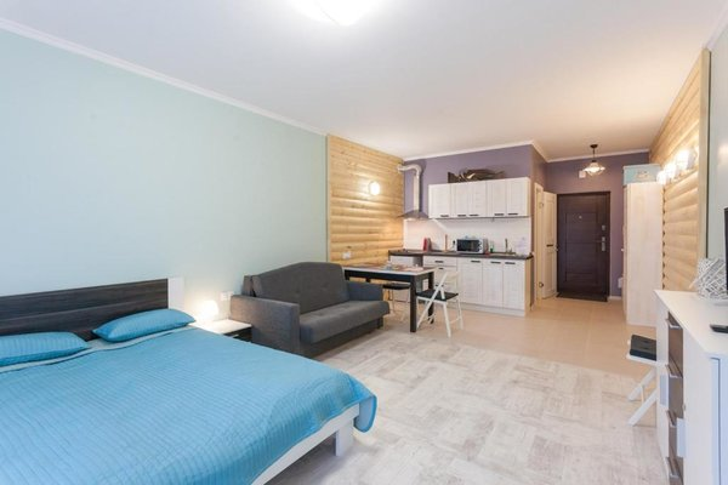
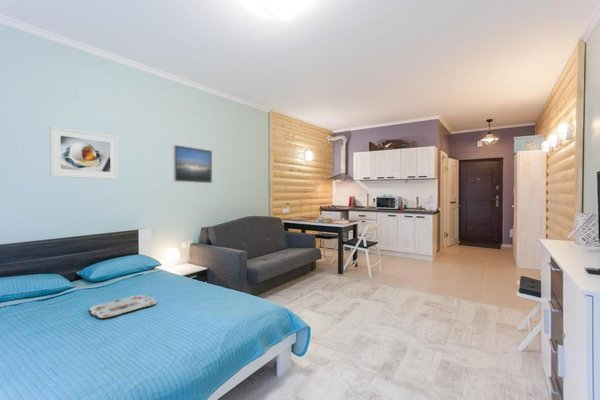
+ serving tray [88,294,158,319]
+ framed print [172,144,213,184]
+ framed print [49,125,119,180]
